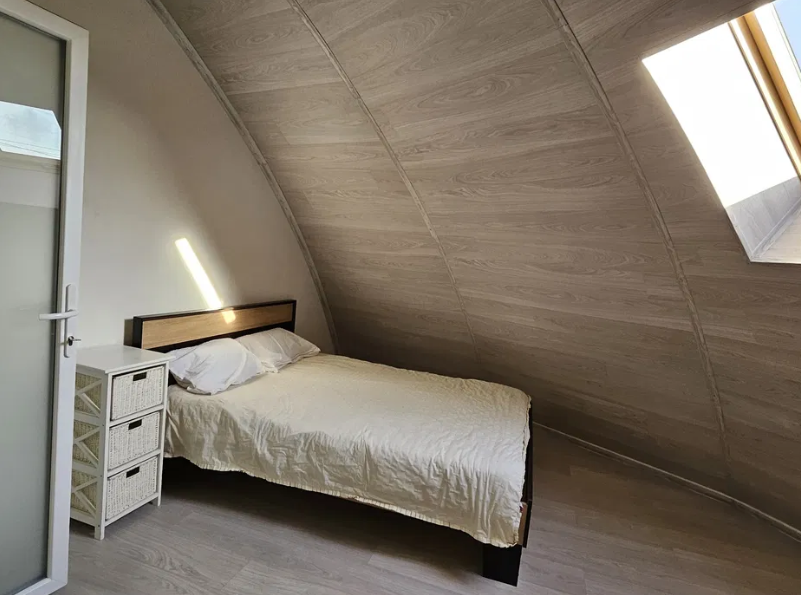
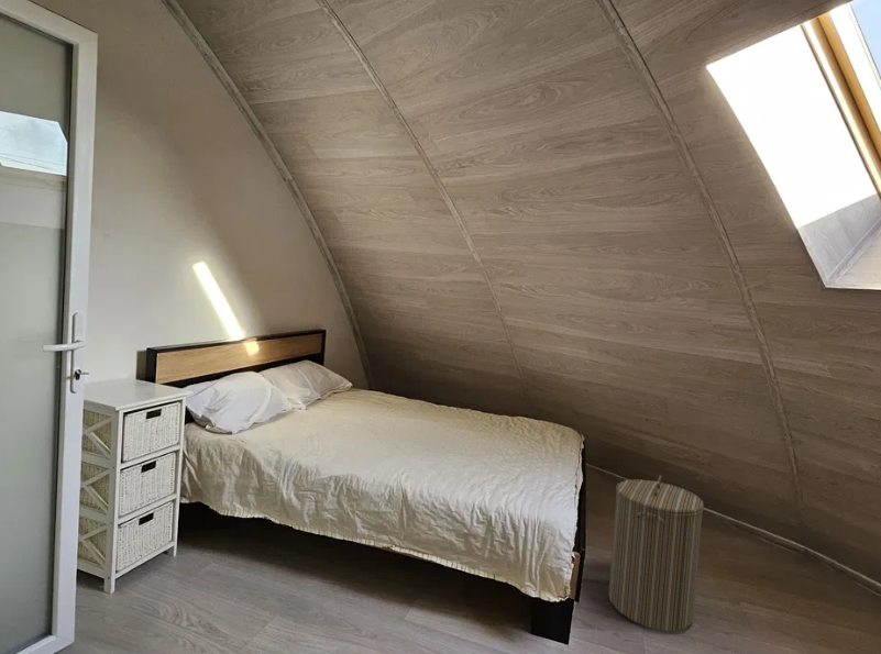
+ laundry hamper [607,474,705,632]
